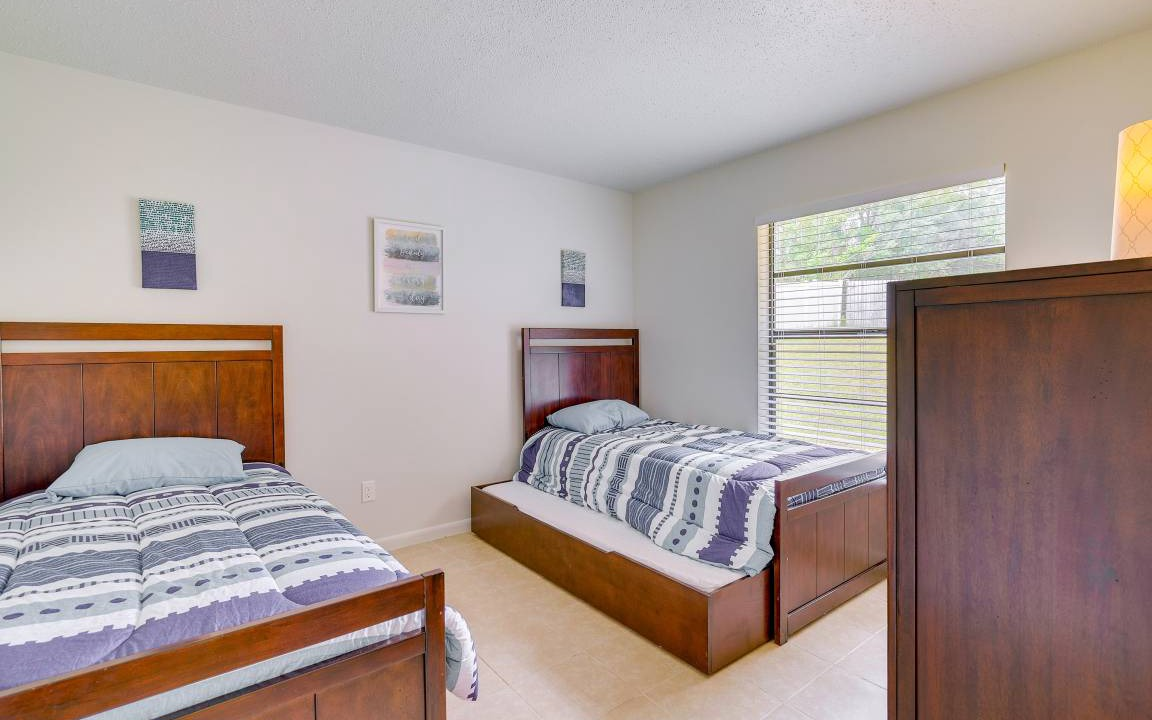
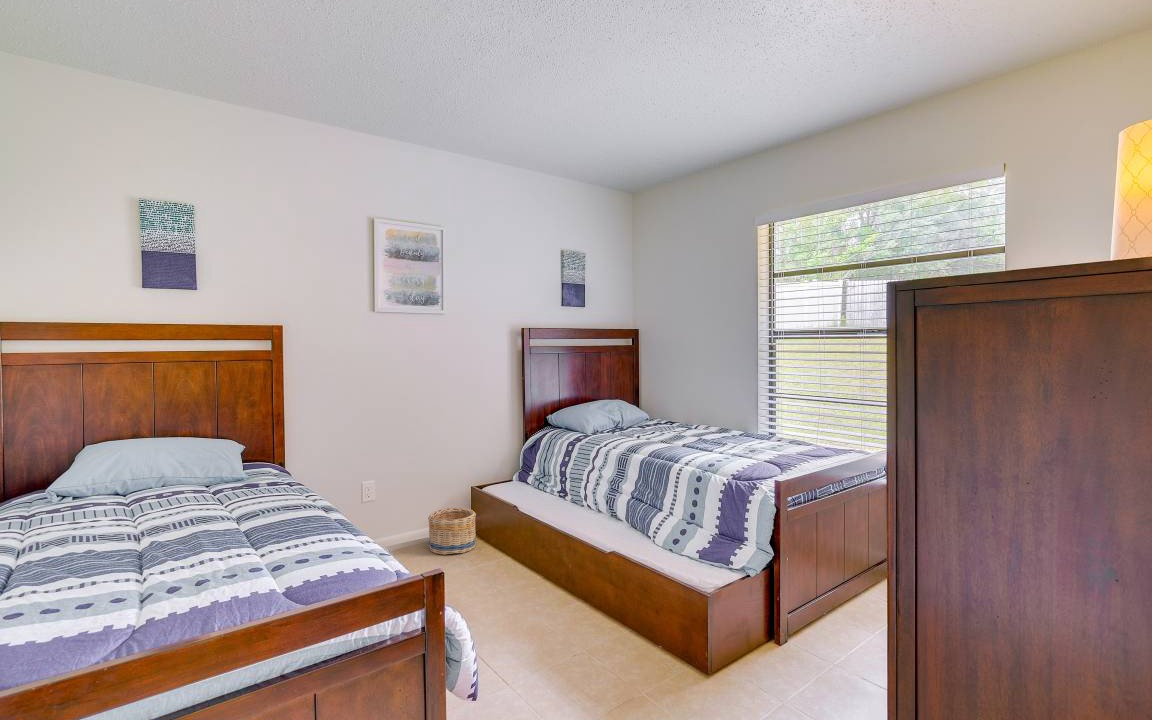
+ basket [427,507,477,556]
